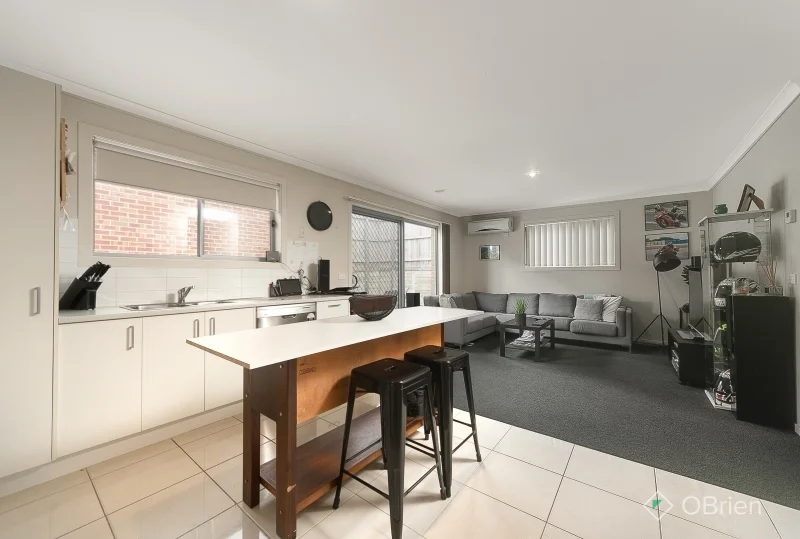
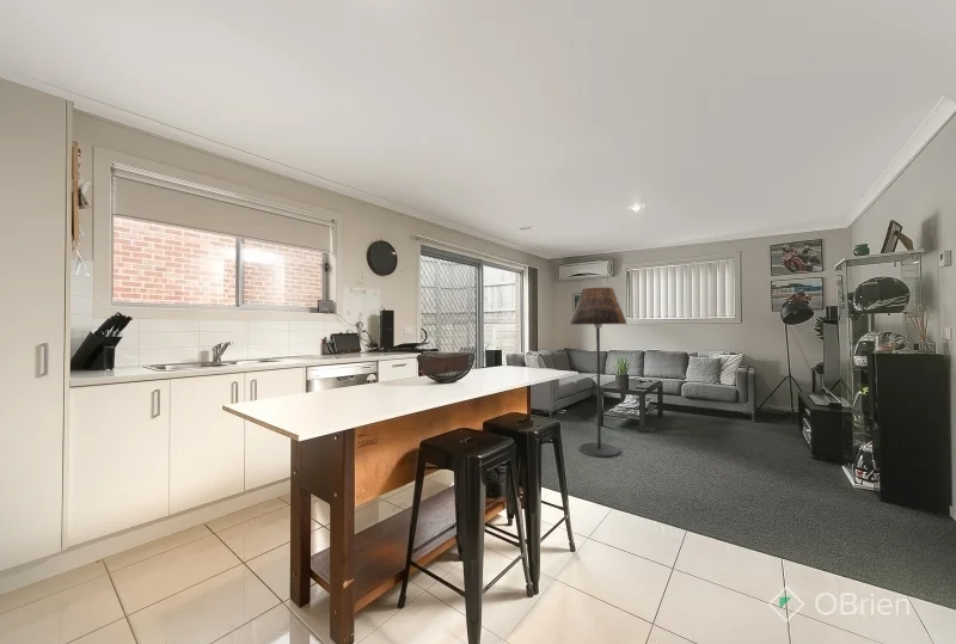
+ floor lamp [569,287,627,459]
